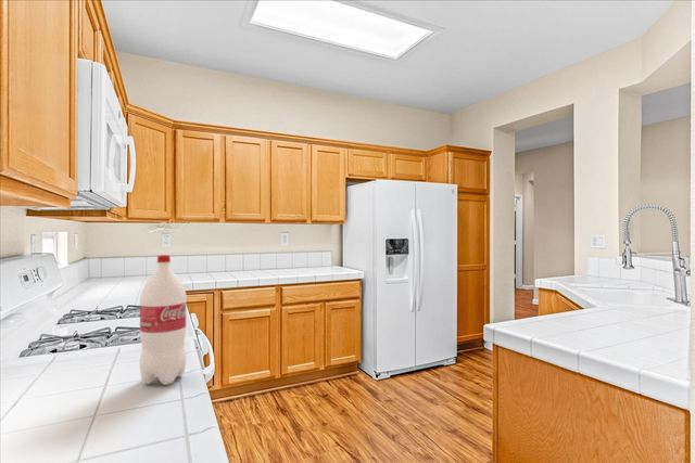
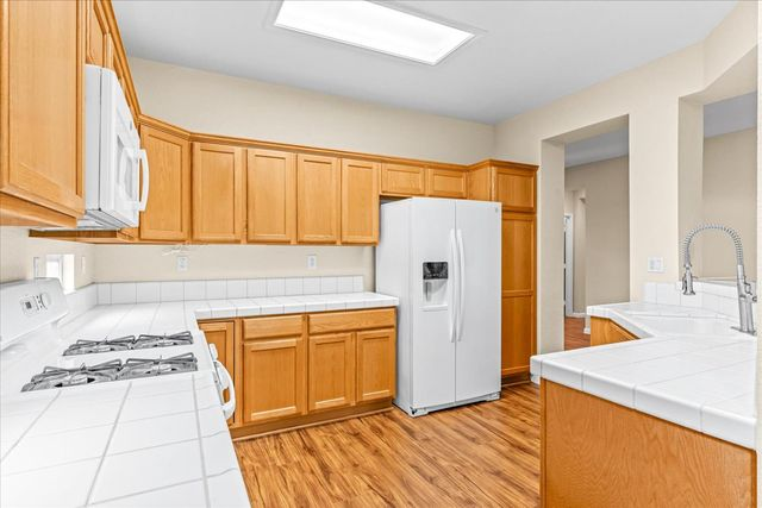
- bottle [138,254,188,386]
